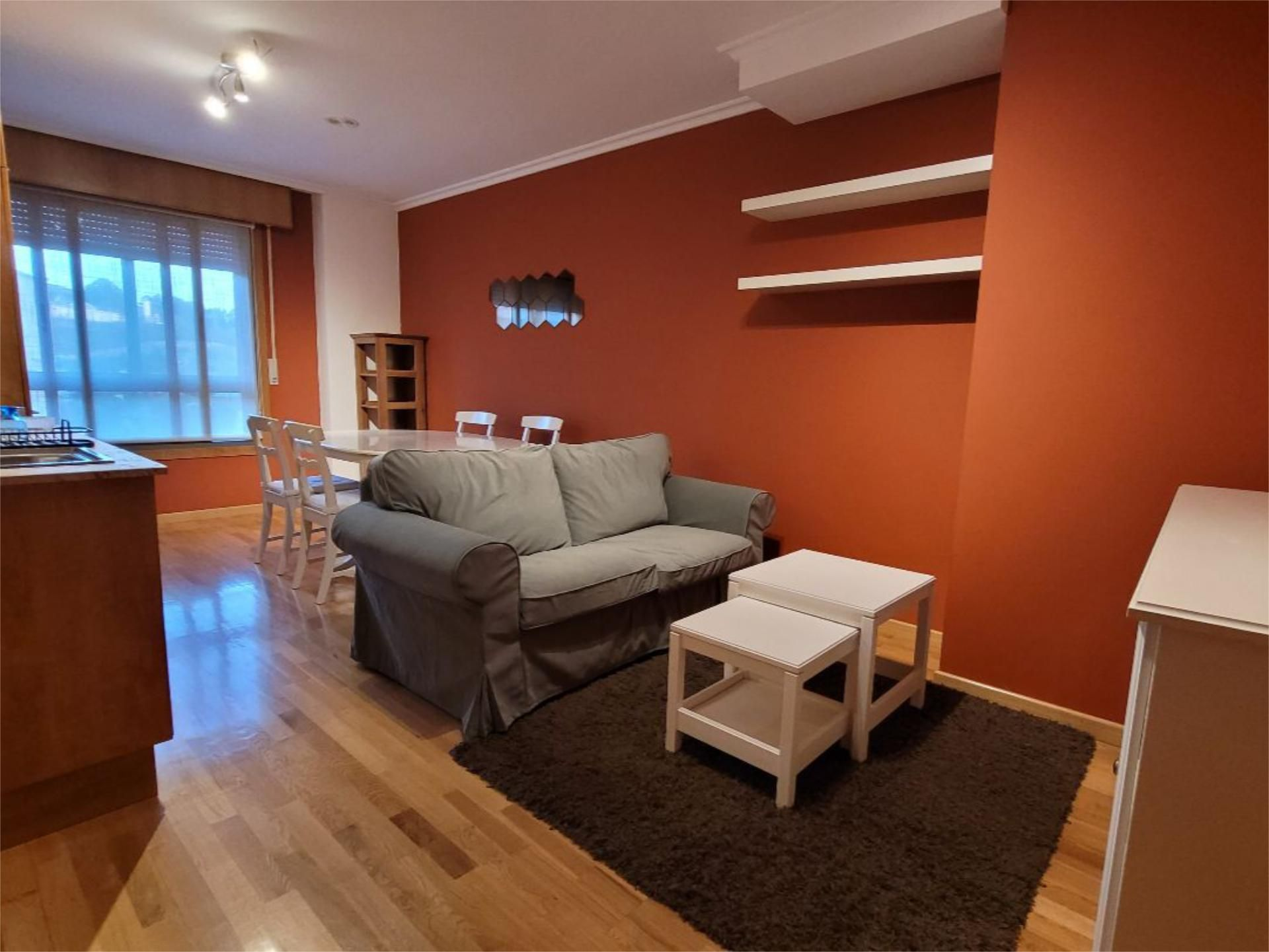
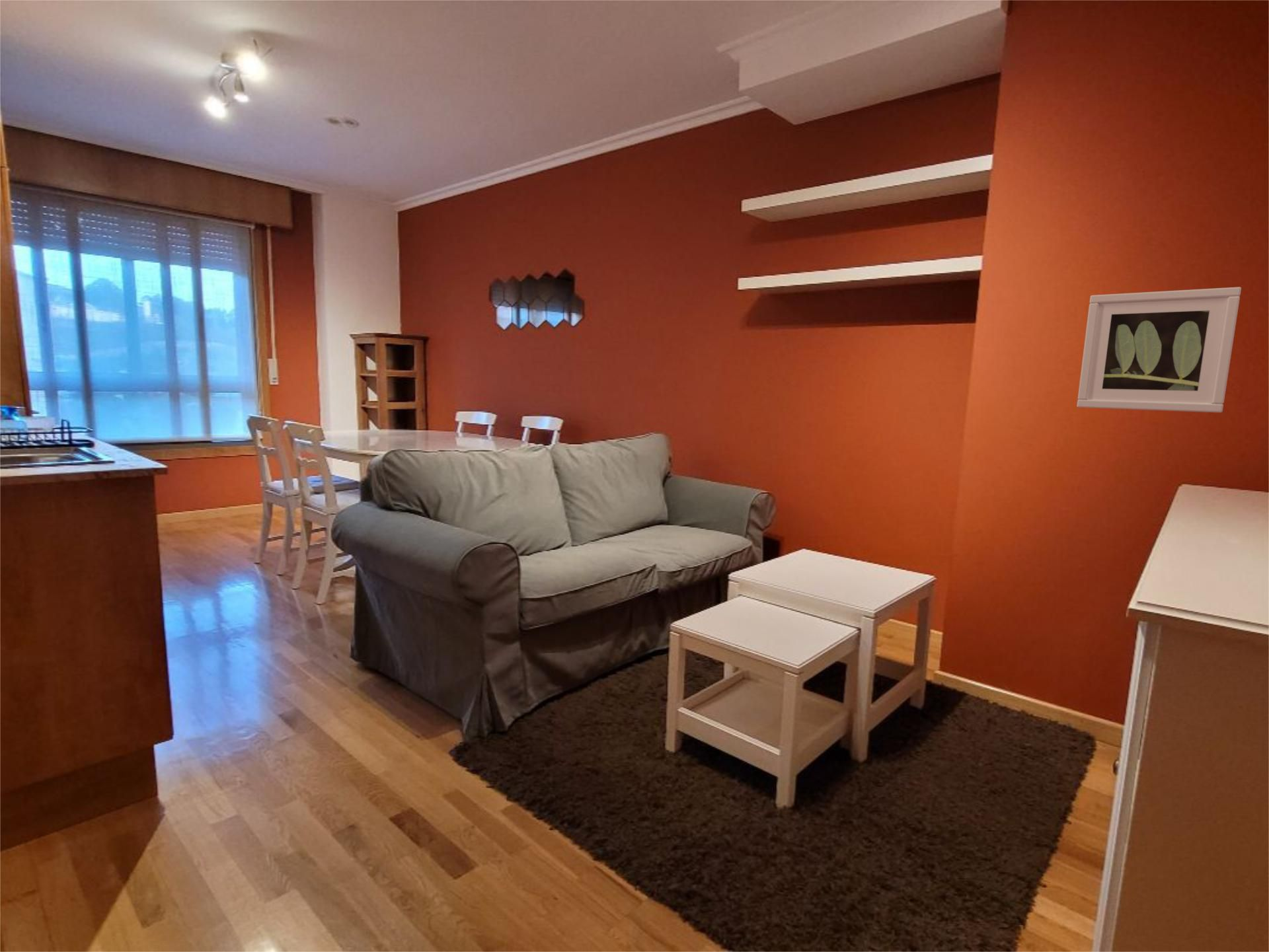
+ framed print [1076,286,1242,414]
